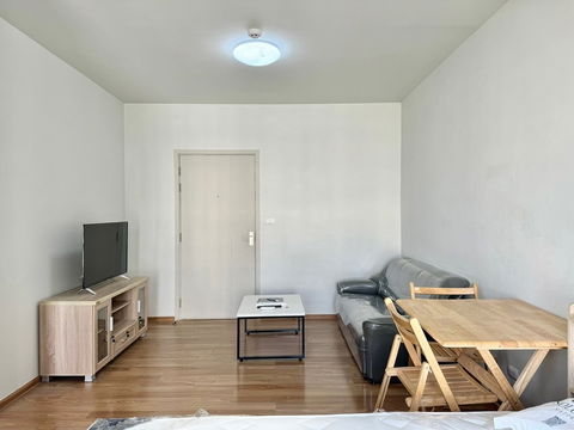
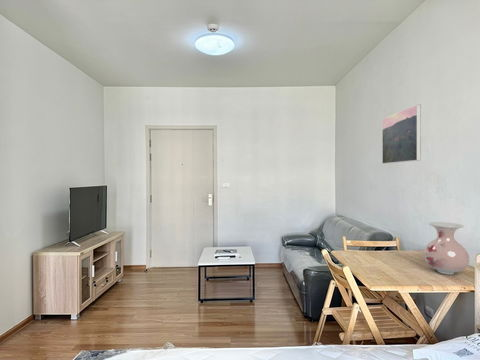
+ vase [423,221,470,276]
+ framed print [381,103,422,165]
